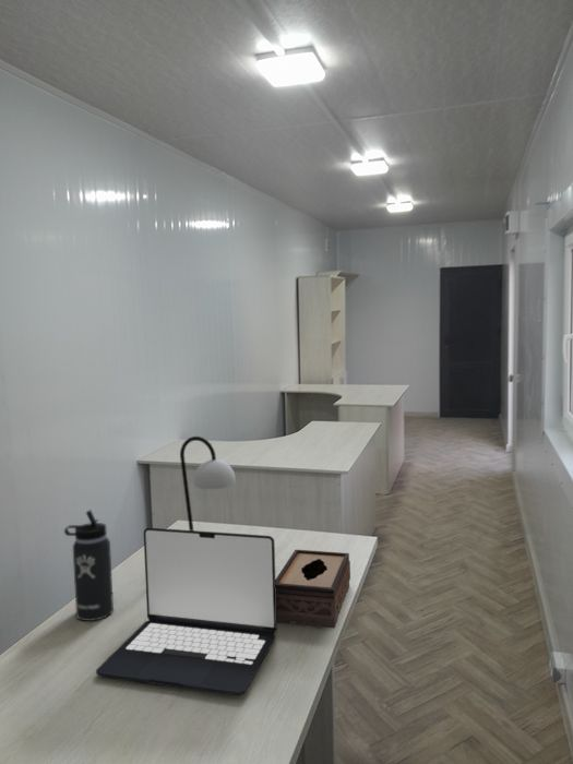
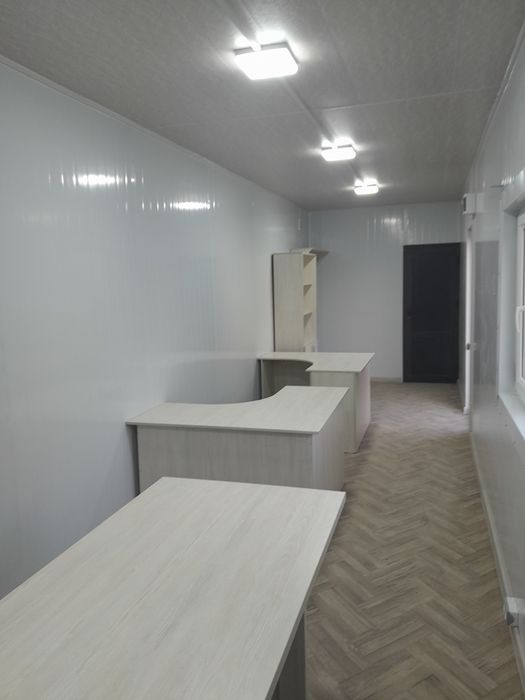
- laptop [95,527,277,696]
- table lamp [179,435,237,530]
- tissue box [275,549,351,630]
- thermos bottle [63,509,115,622]
